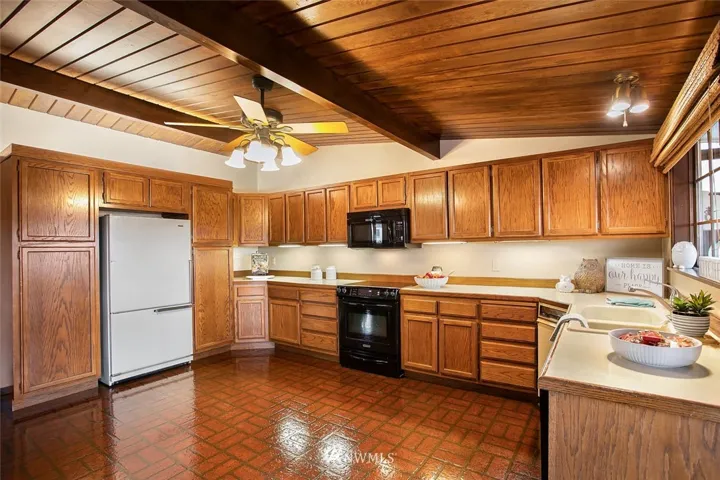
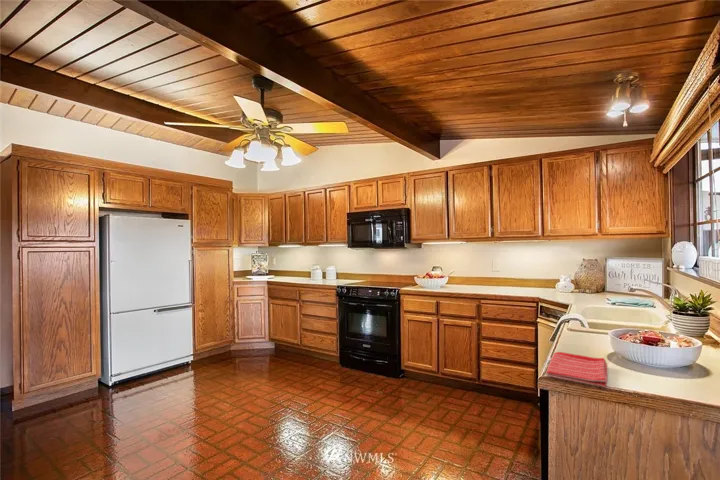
+ dish towel [545,351,609,388]
